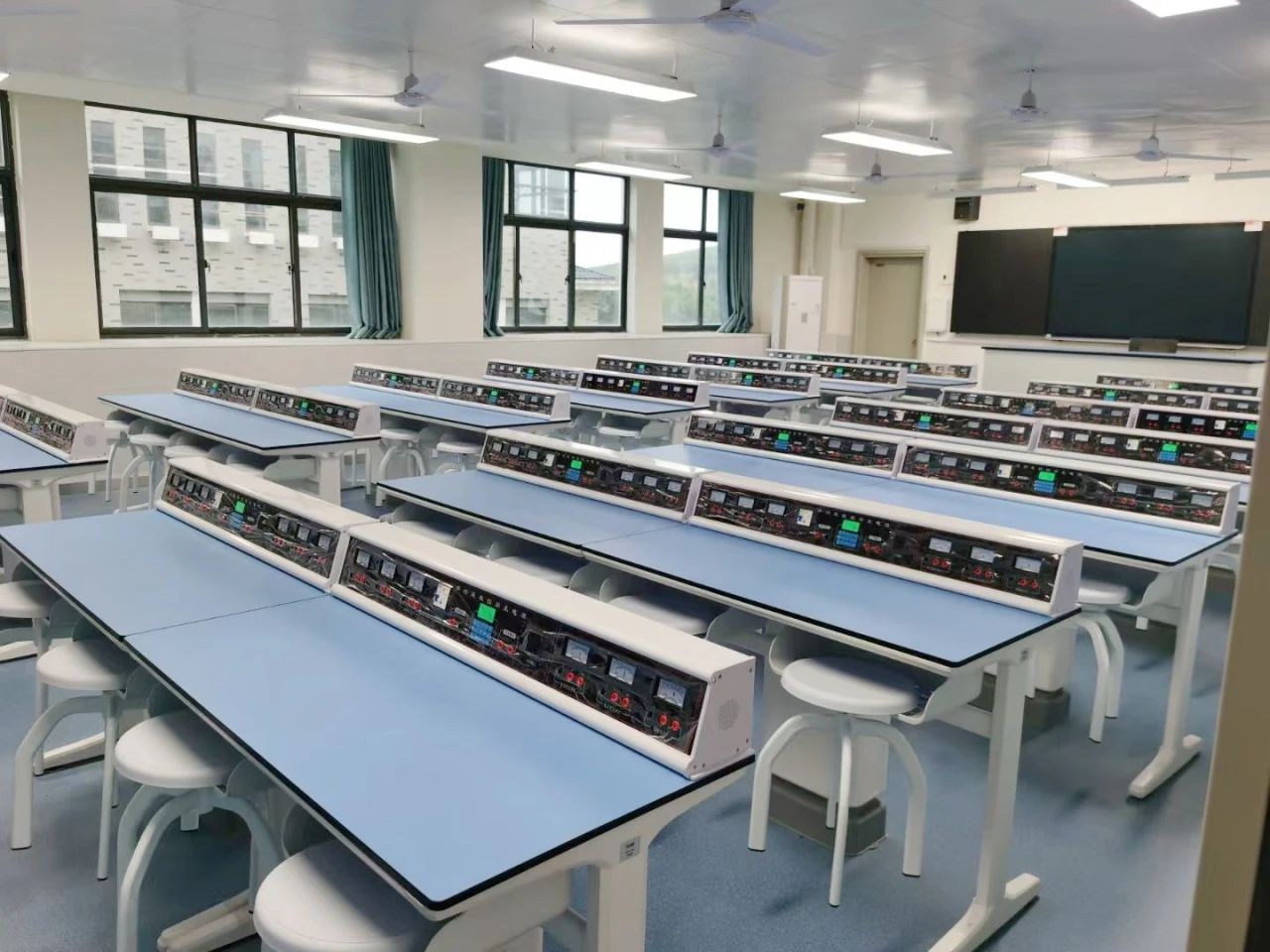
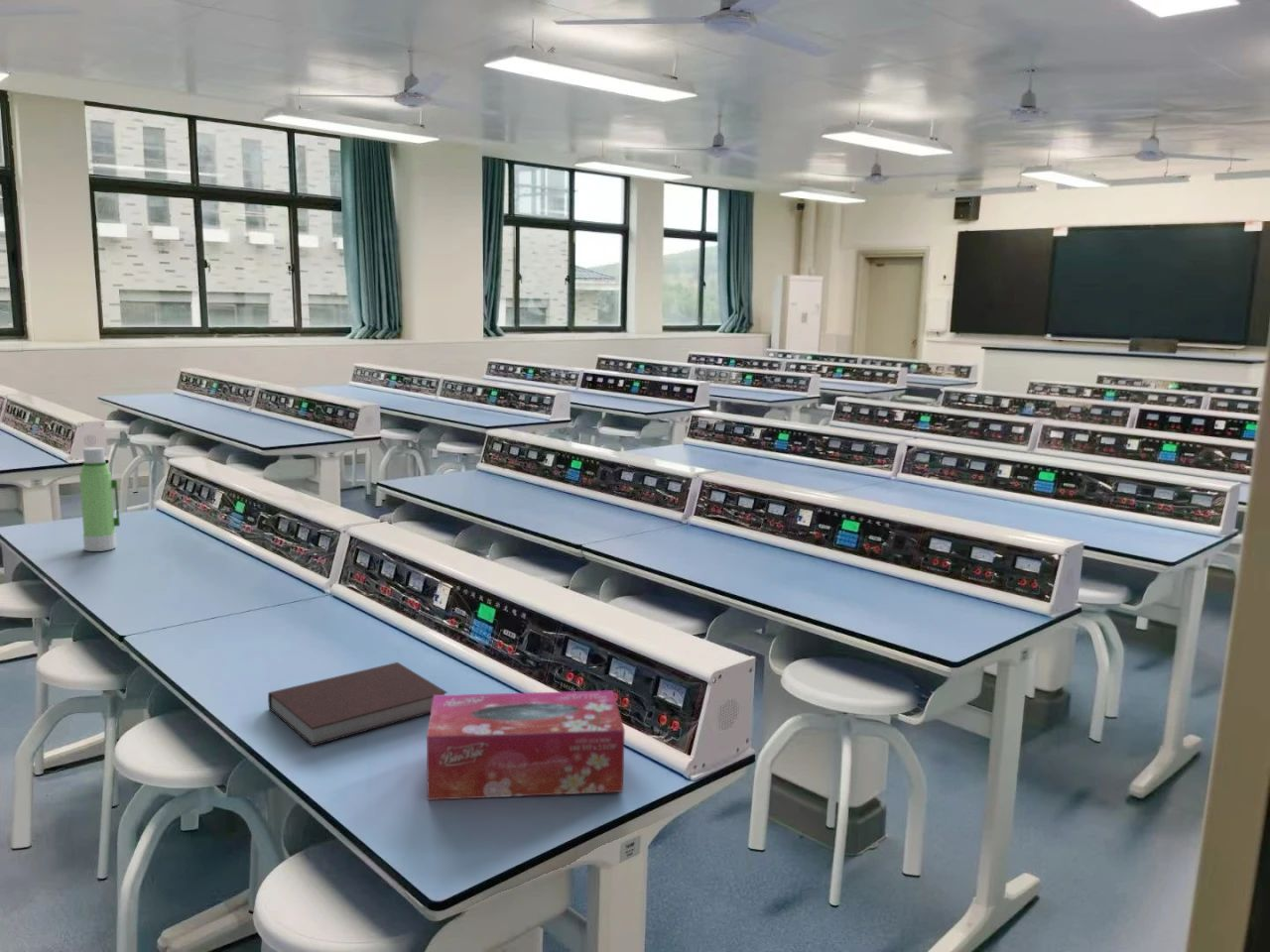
+ notebook [267,661,448,747]
+ tissue box [426,689,626,801]
+ water bottle [78,446,121,552]
